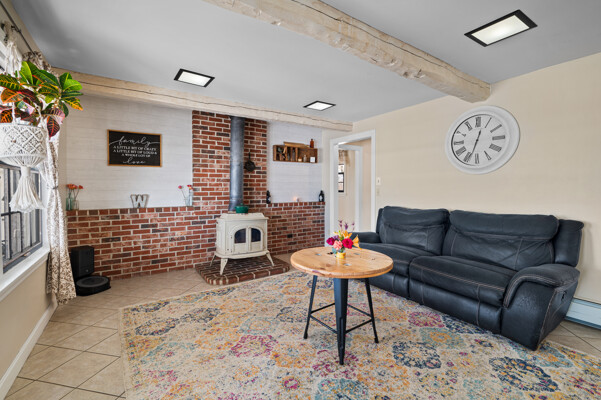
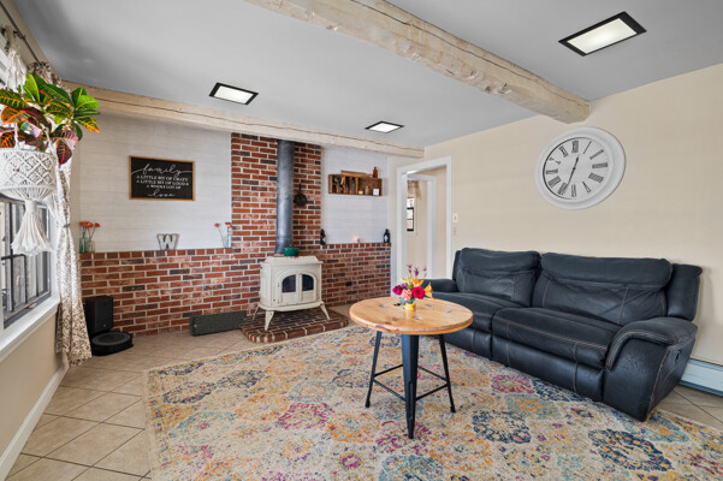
+ speaker [188,309,248,337]
